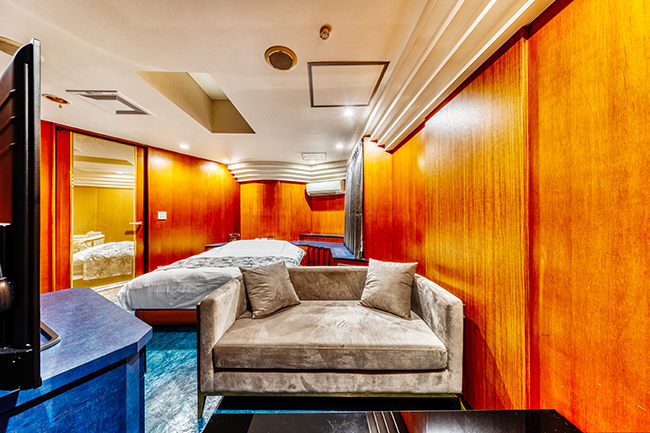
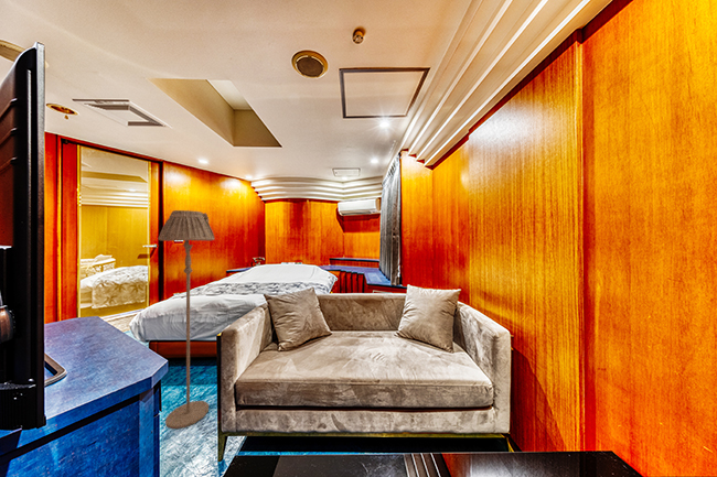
+ floor lamp [158,209,216,430]
